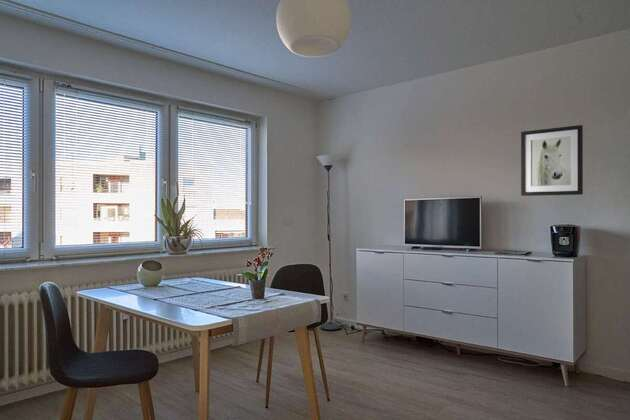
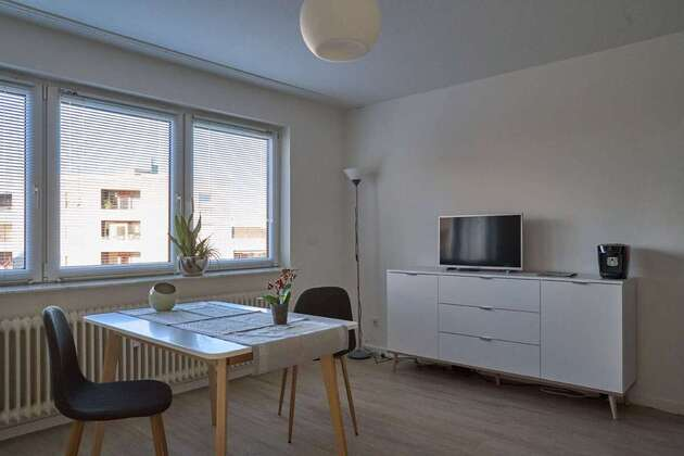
- wall art [520,124,584,197]
